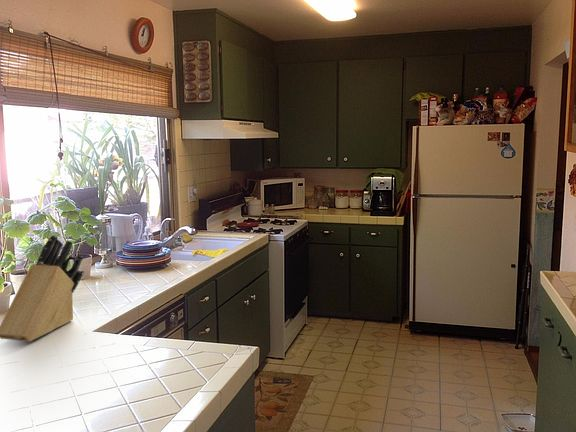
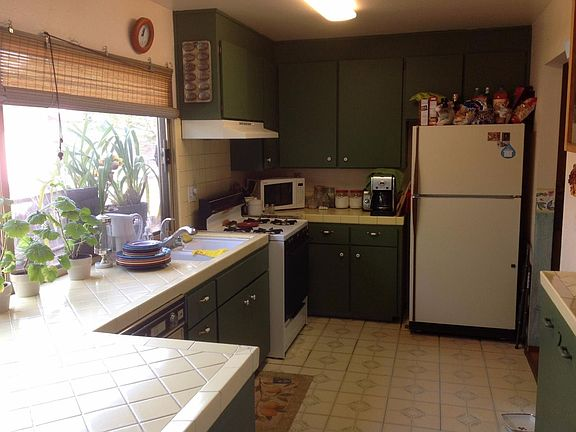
- knife block [0,234,85,342]
